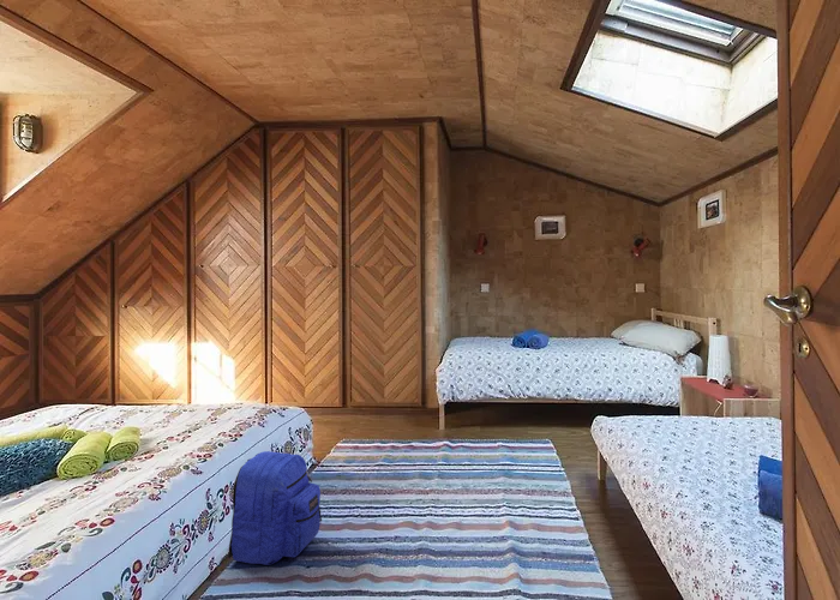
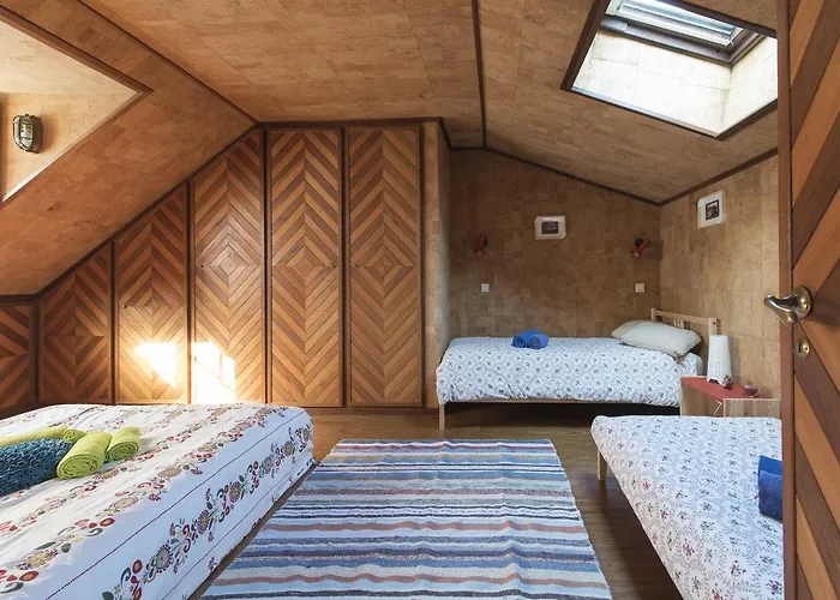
- backpack [227,450,323,566]
